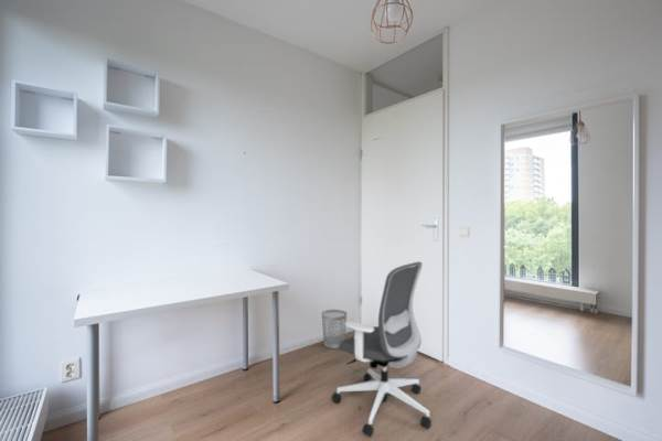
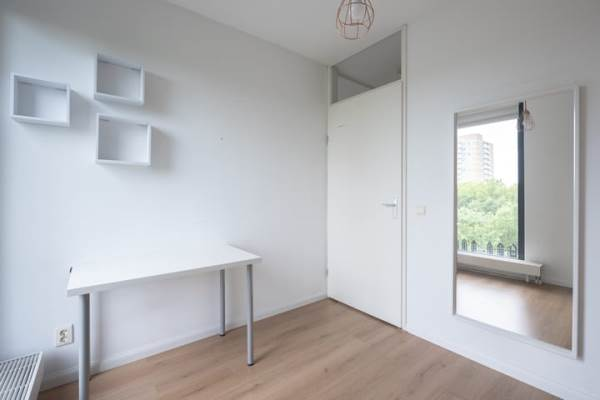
- wastebasket [321,309,348,349]
- office chair [331,260,433,438]
